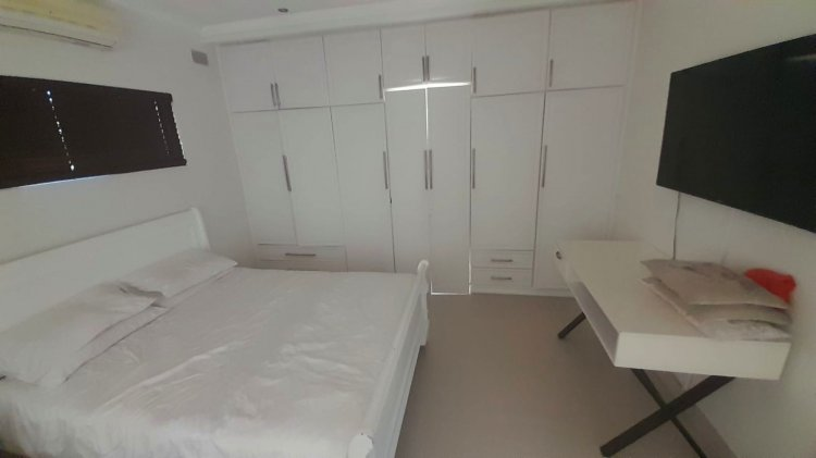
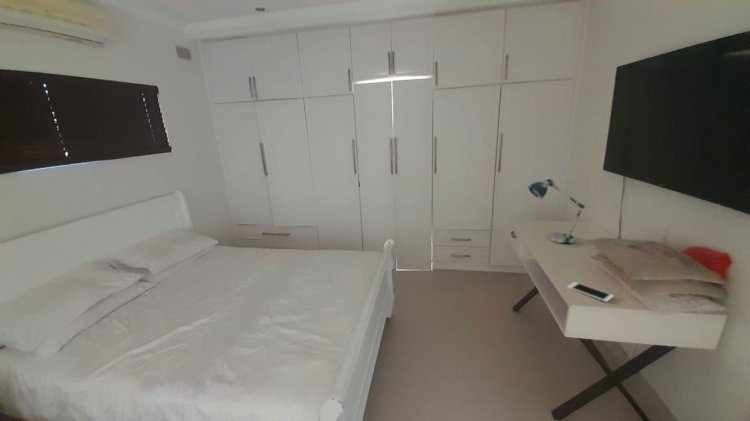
+ desk lamp [527,176,586,244]
+ cell phone [566,281,615,303]
